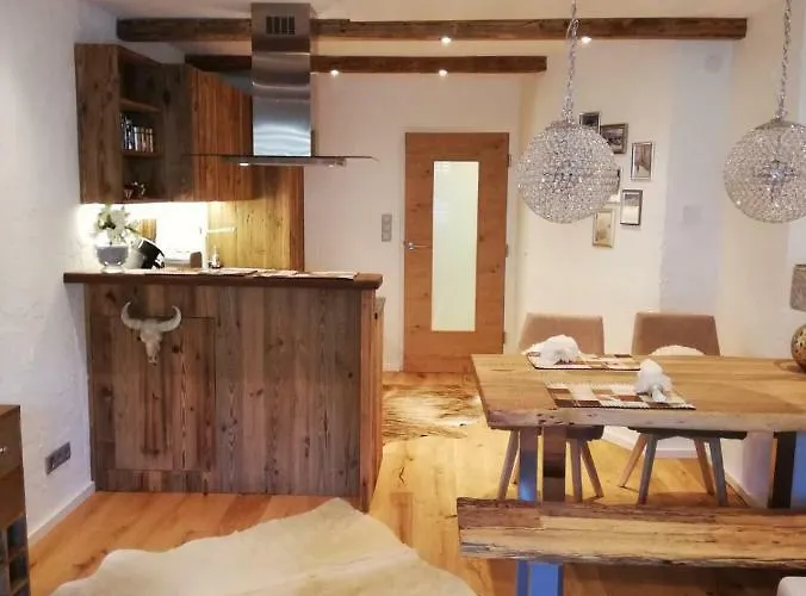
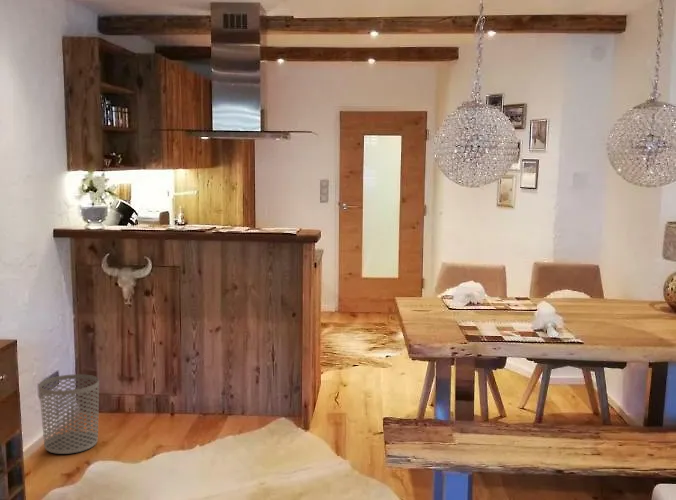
+ waste bin [38,373,100,455]
